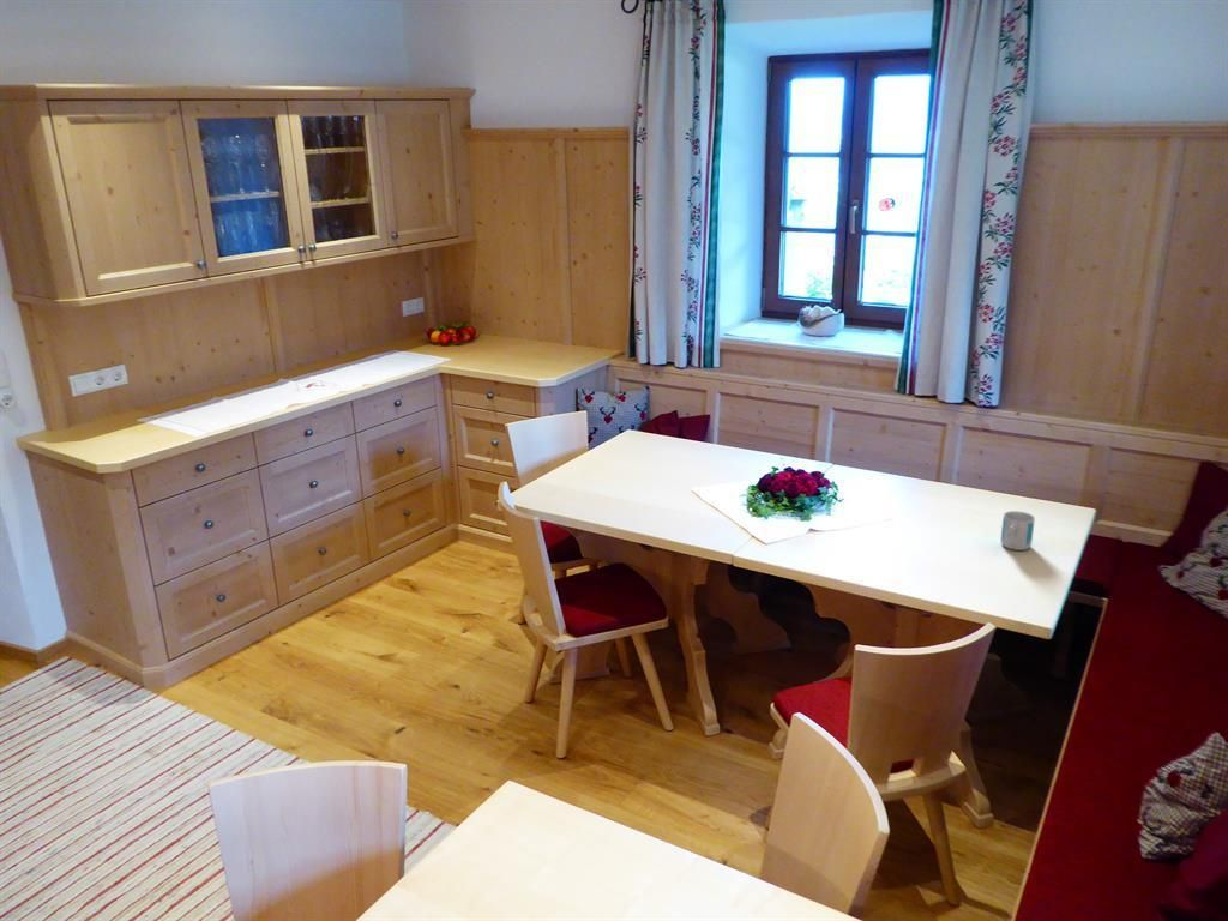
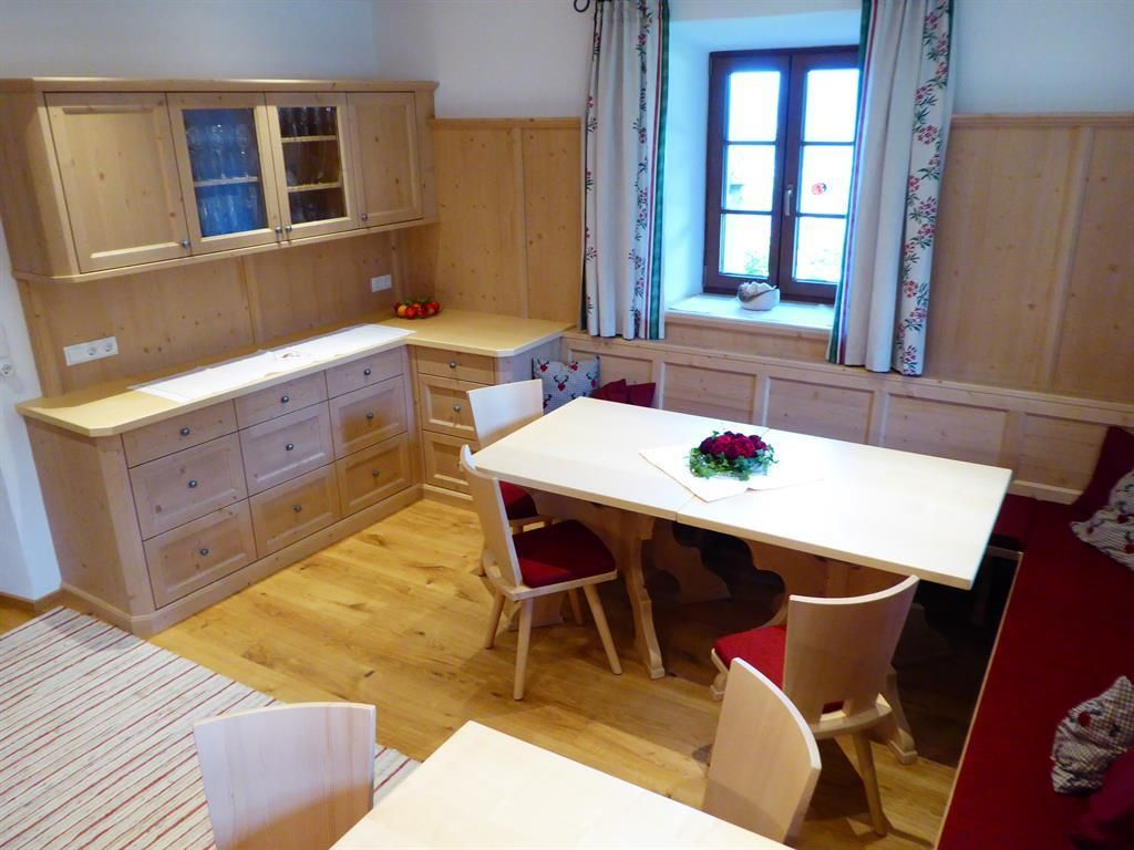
- mug [999,510,1036,552]
